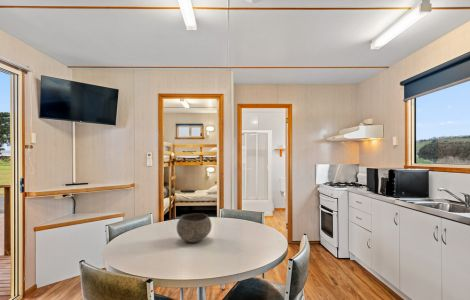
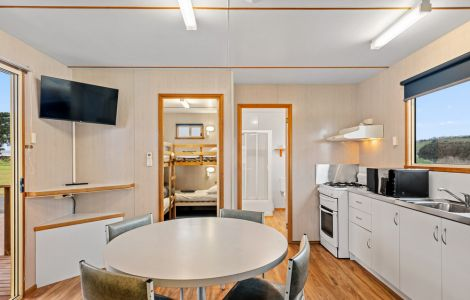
- bowl [176,212,213,243]
